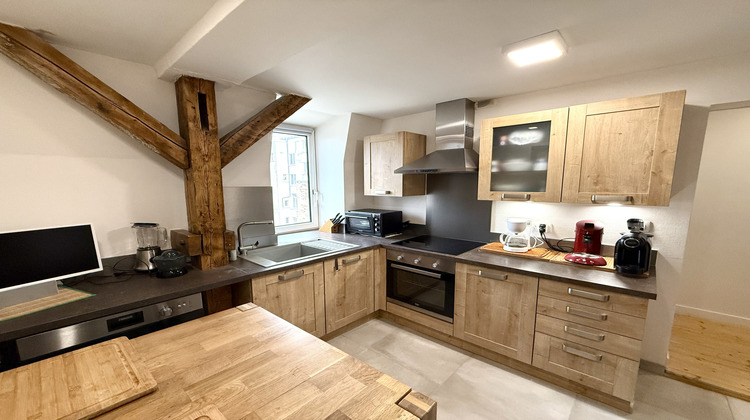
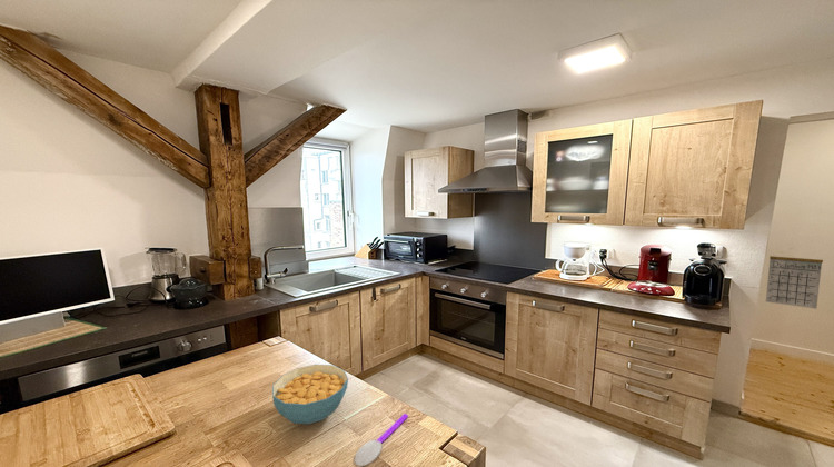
+ spoon [354,413,409,467]
+ cereal bowl [271,364,349,425]
+ calendar [765,247,824,310]
